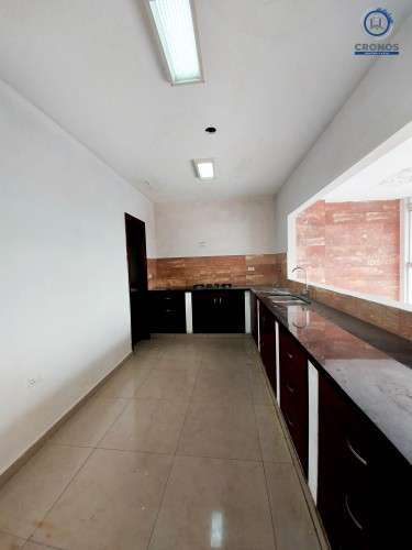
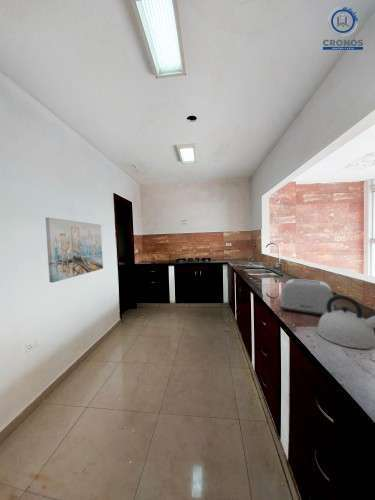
+ wall art [44,216,104,283]
+ toaster [280,278,337,316]
+ kettle [316,294,375,350]
